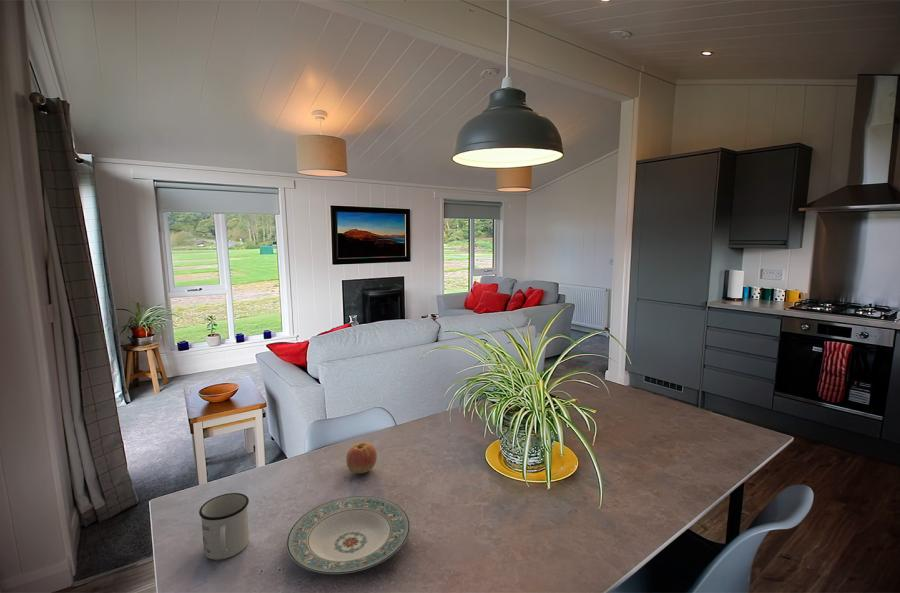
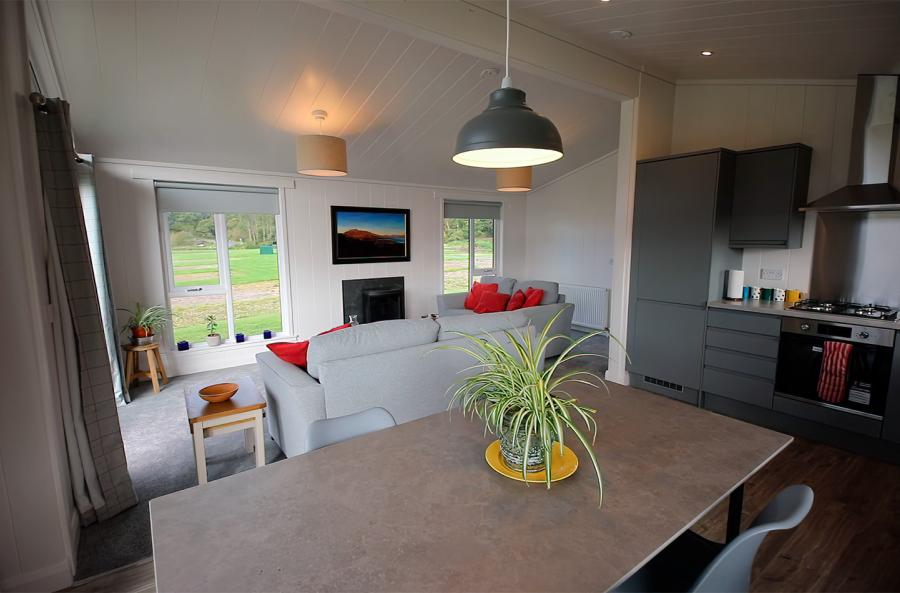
- mug [198,492,250,561]
- plate [286,495,411,575]
- apple [345,441,378,475]
